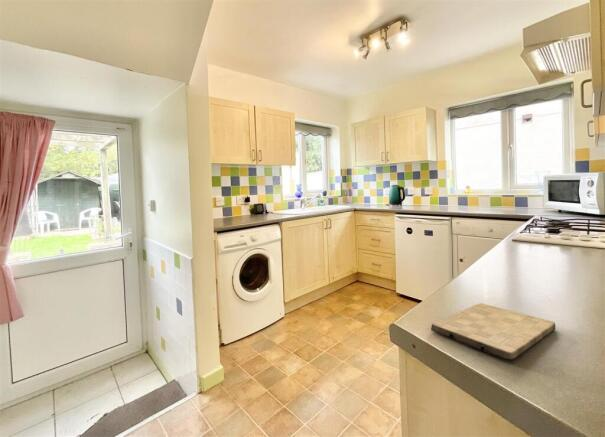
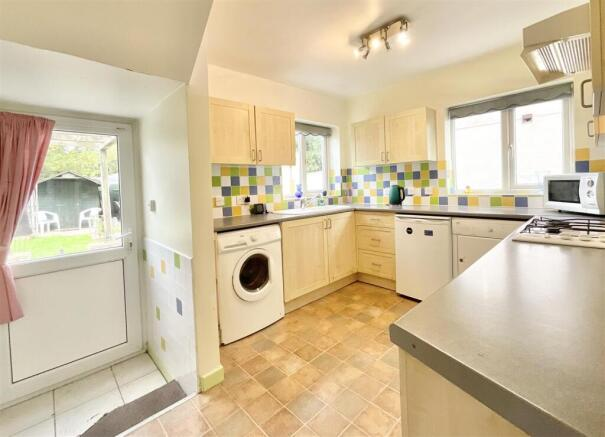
- cutting board [430,302,556,361]
